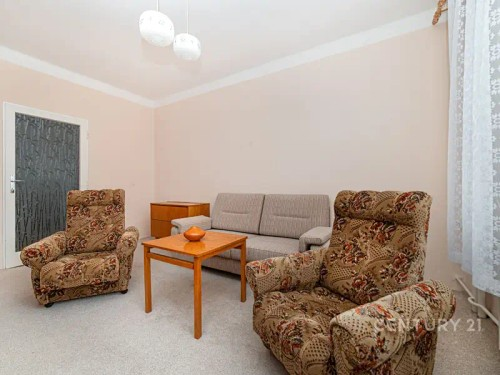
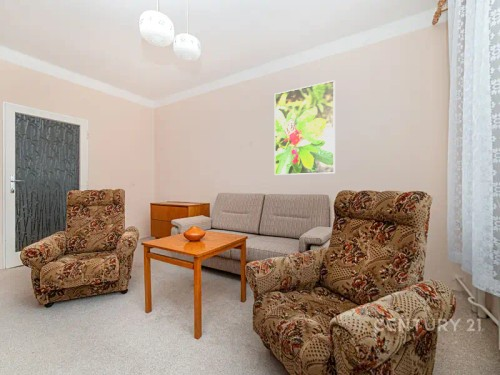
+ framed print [274,79,336,176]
